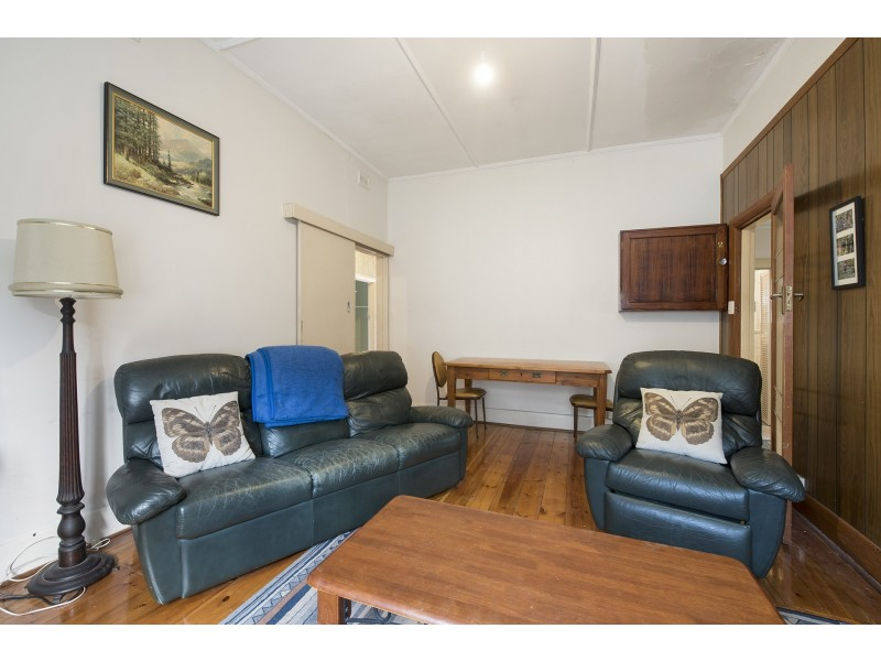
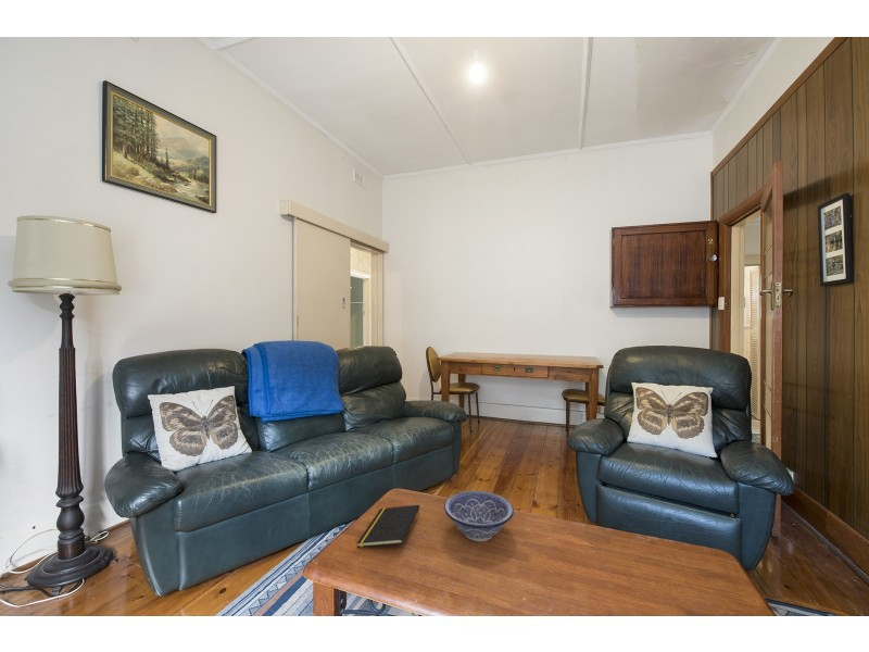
+ decorative bowl [443,490,515,542]
+ notepad [356,504,420,548]
